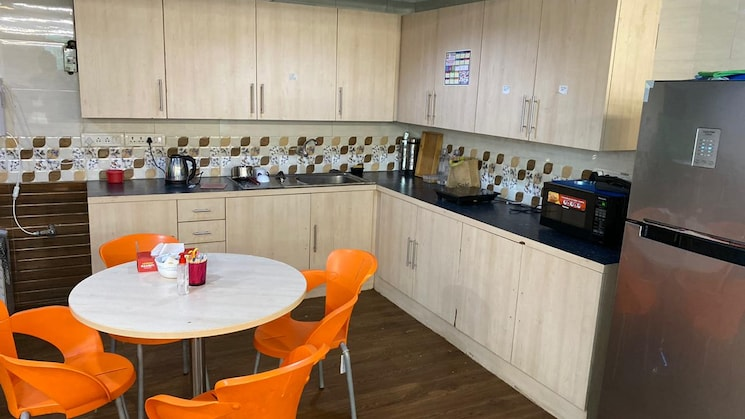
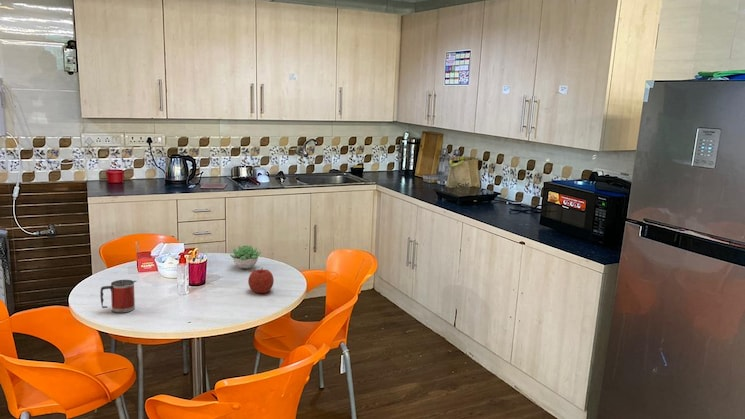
+ succulent plant [229,244,262,269]
+ mug [99,279,137,314]
+ fruit [247,266,275,294]
